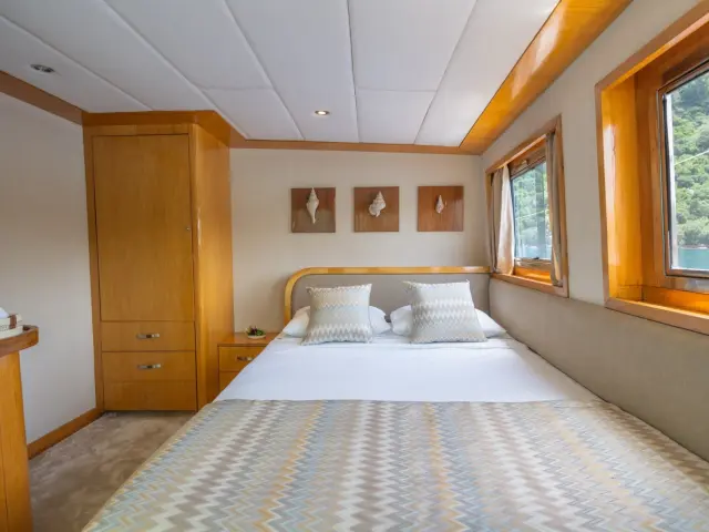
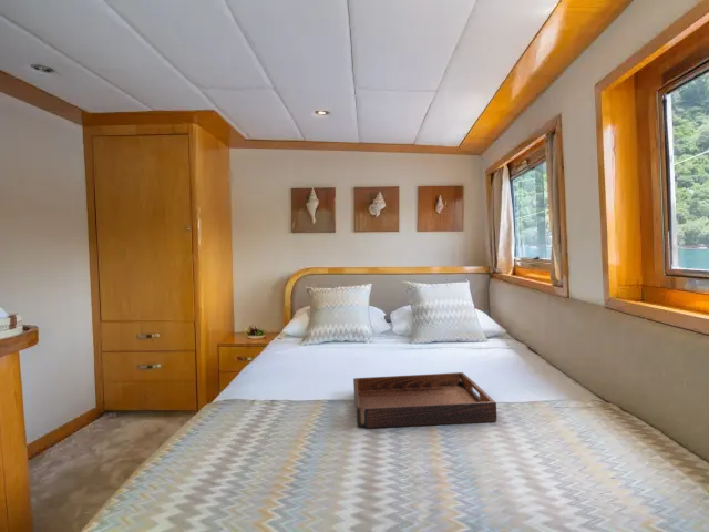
+ serving tray [352,371,497,429]
